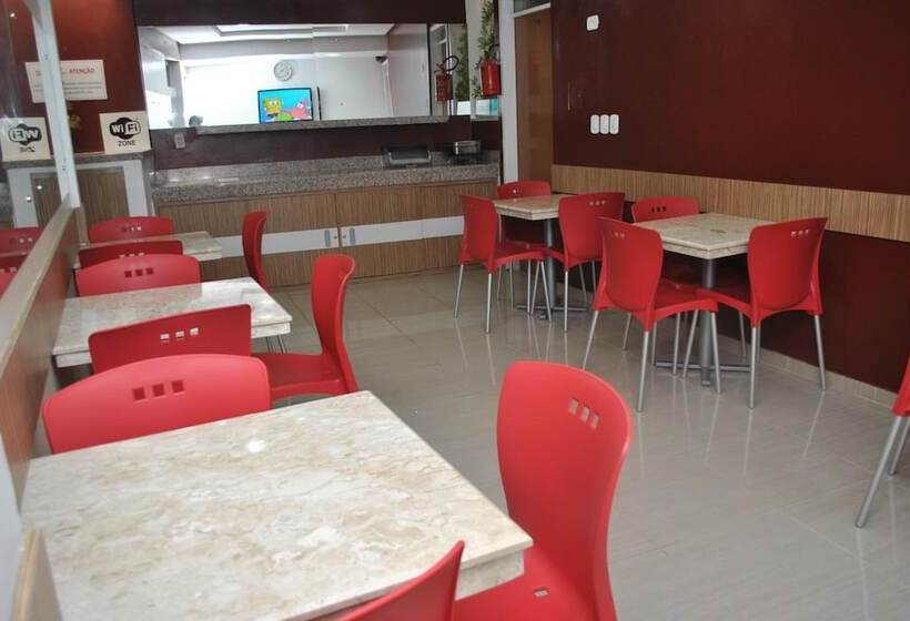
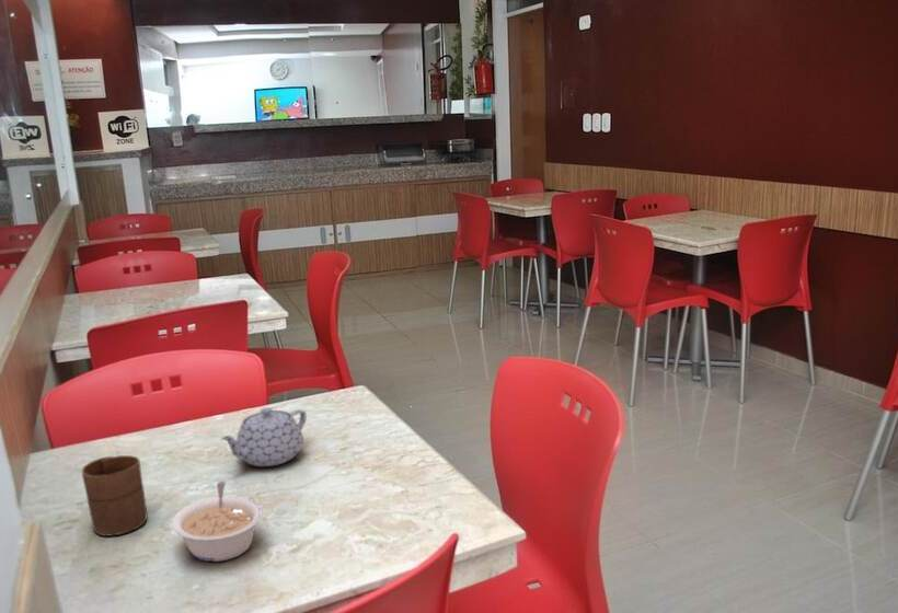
+ teapot [219,406,308,467]
+ legume [171,481,263,563]
+ cup [81,454,148,537]
